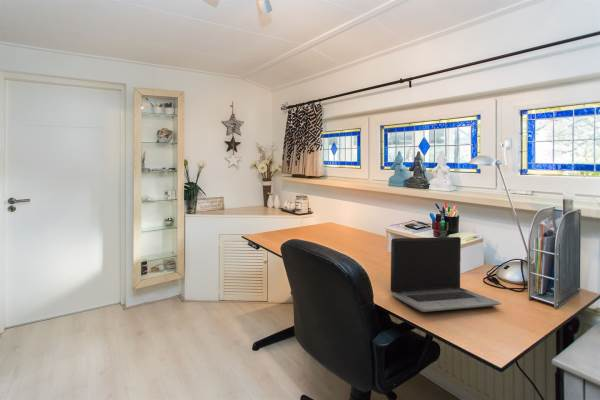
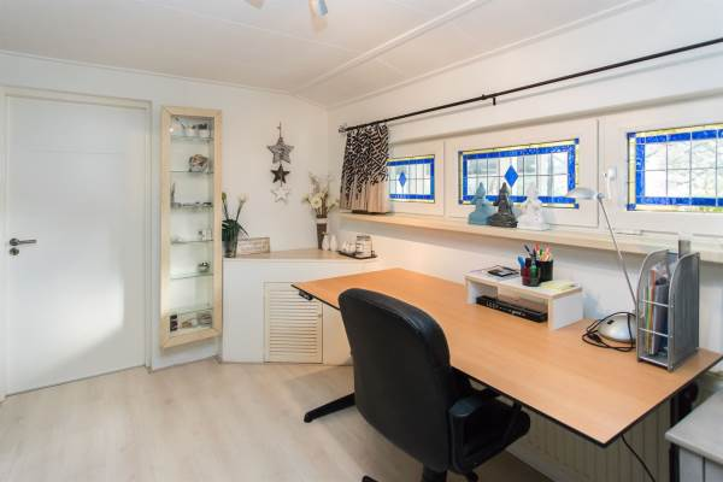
- laptop computer [390,236,502,313]
